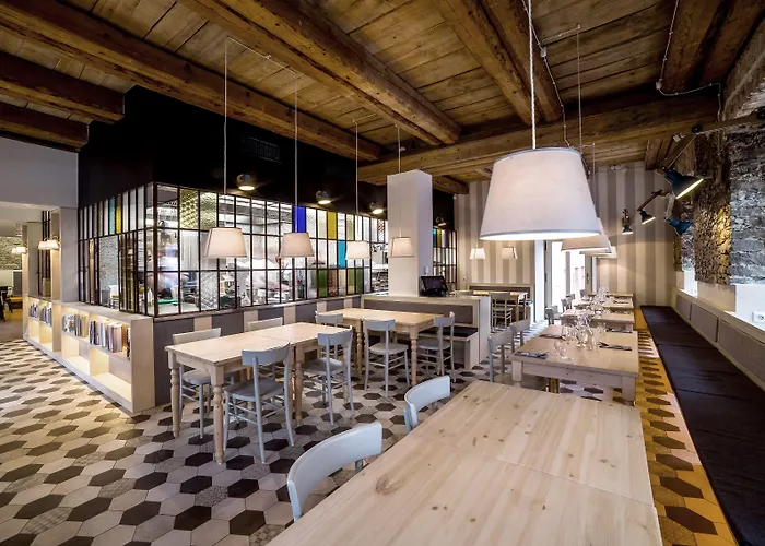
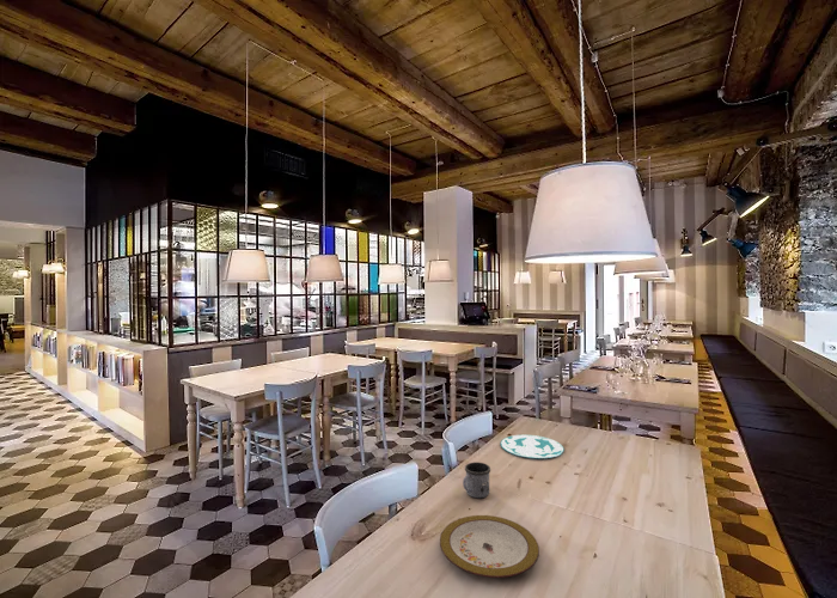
+ plate [439,514,540,579]
+ mug [462,462,491,499]
+ plate [500,434,564,459]
